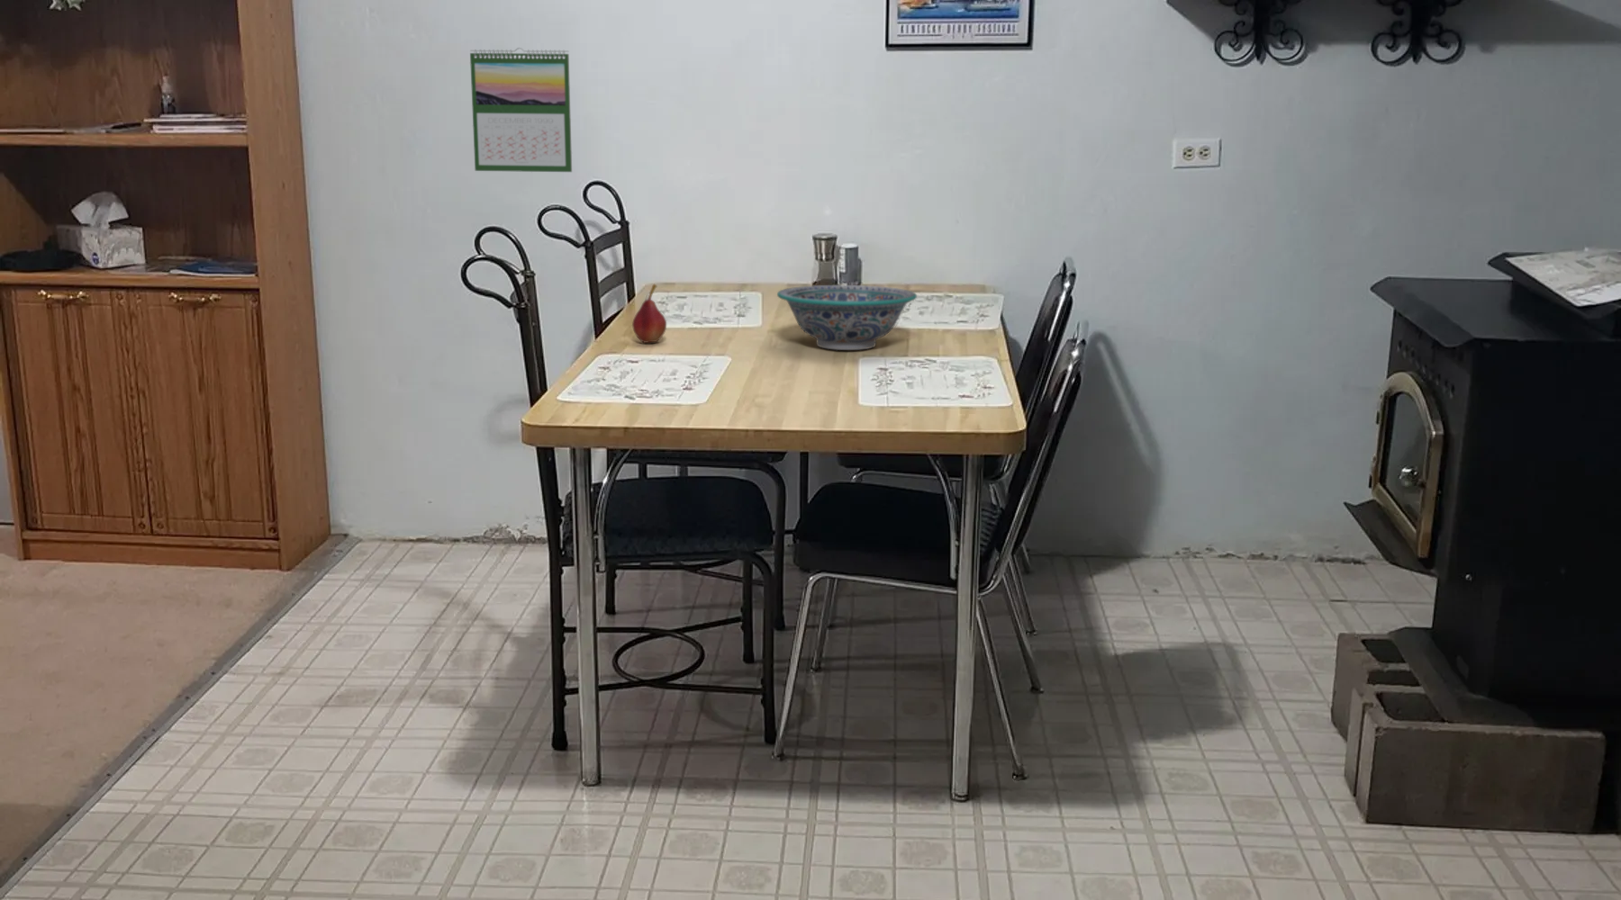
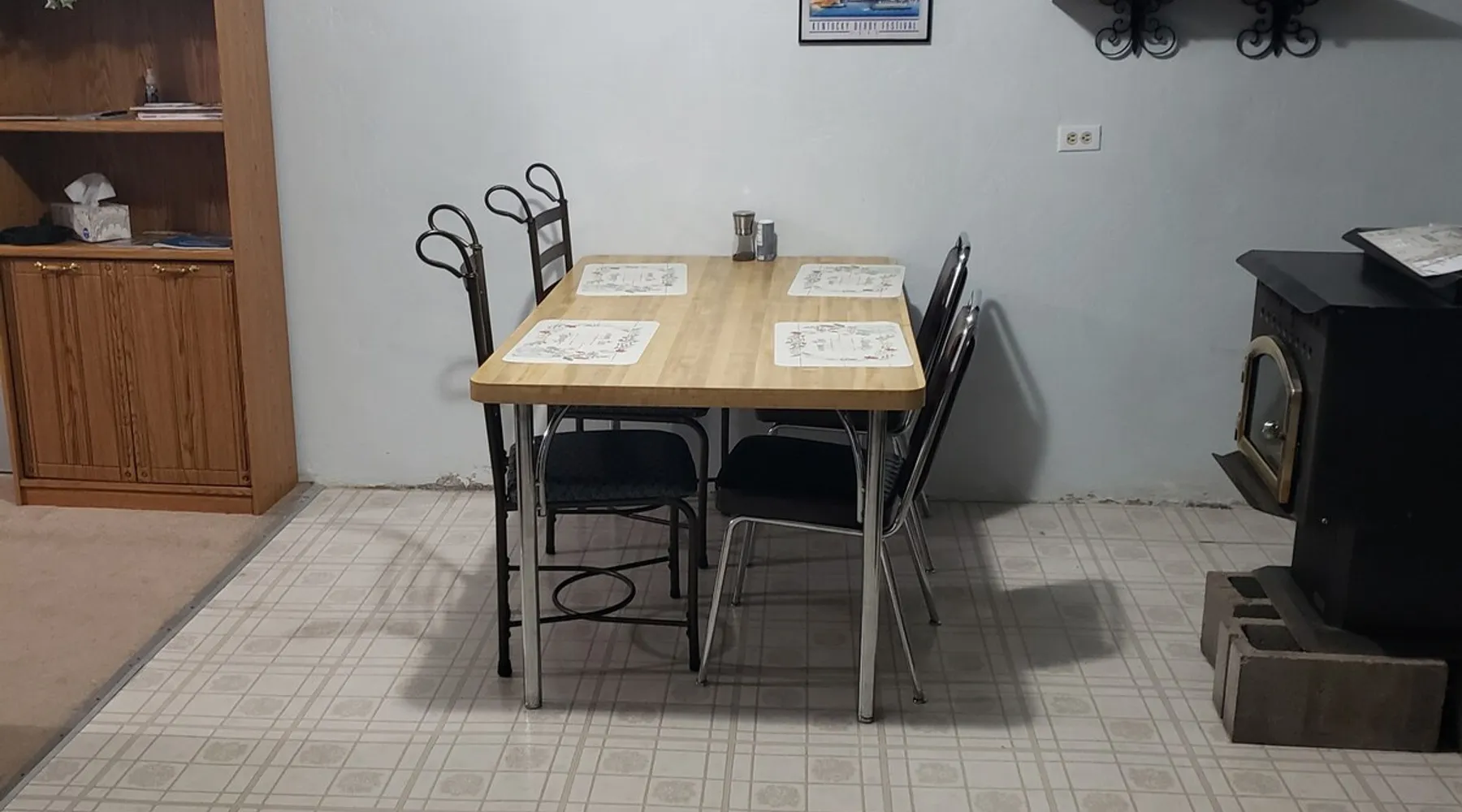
- decorative bowl [776,285,918,351]
- fruit [631,283,667,344]
- calendar [469,47,573,173]
